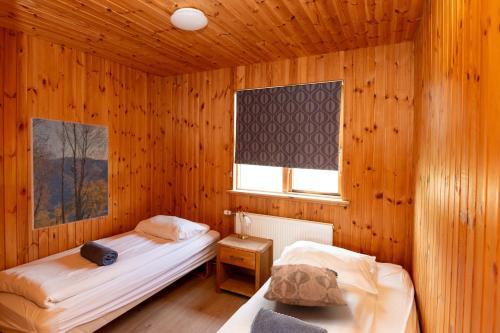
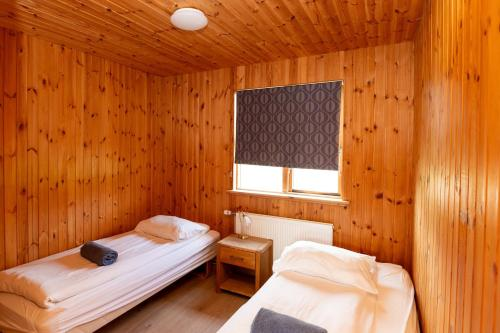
- decorative pillow [262,263,349,307]
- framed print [29,116,110,231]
